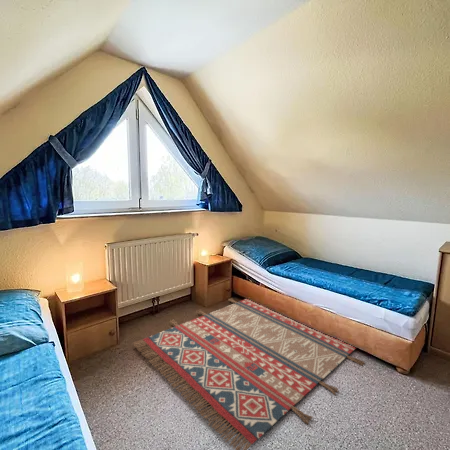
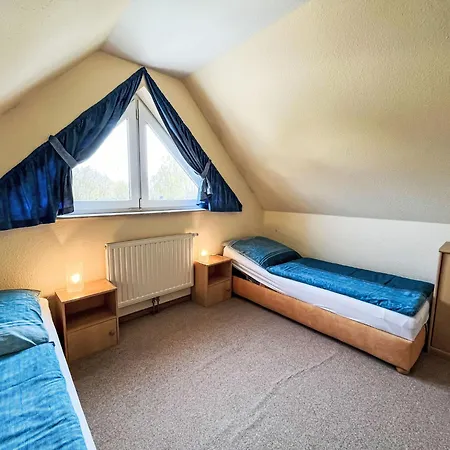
- rug [132,297,366,450]
